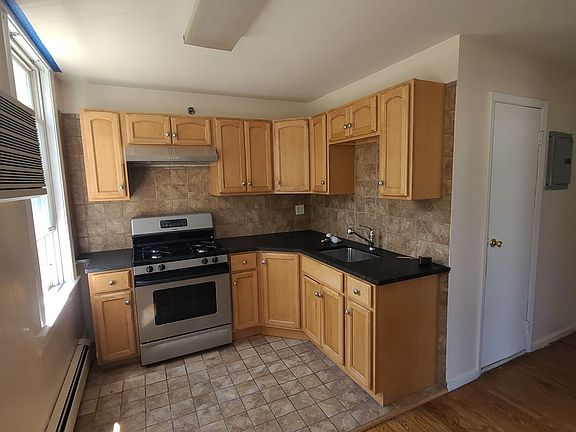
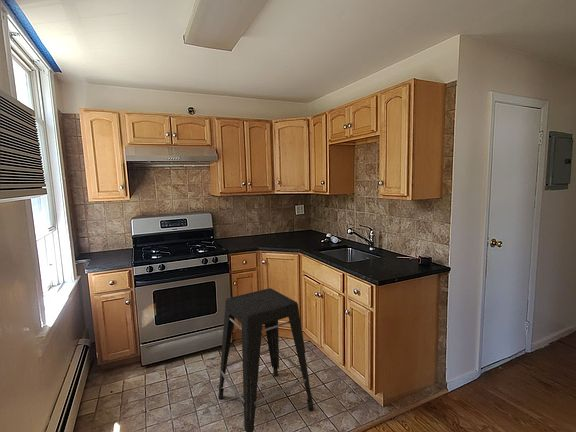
+ stool [217,287,315,432]
